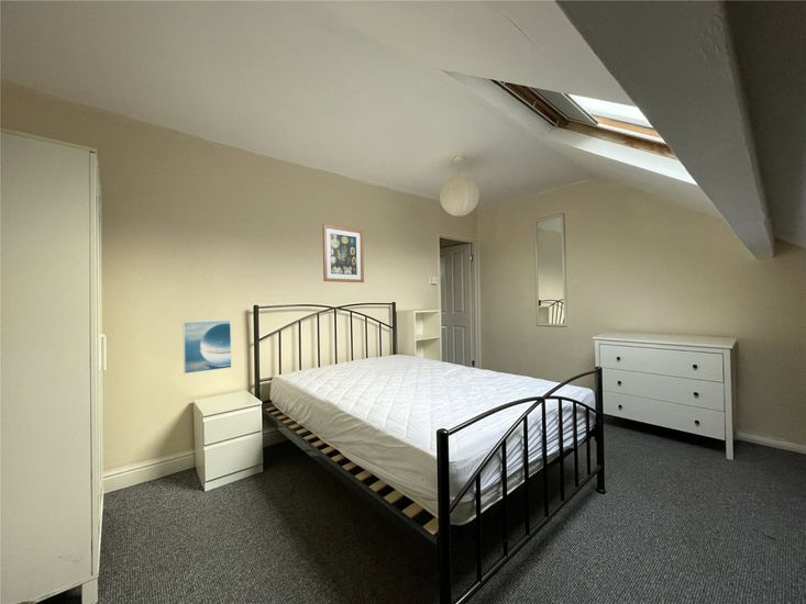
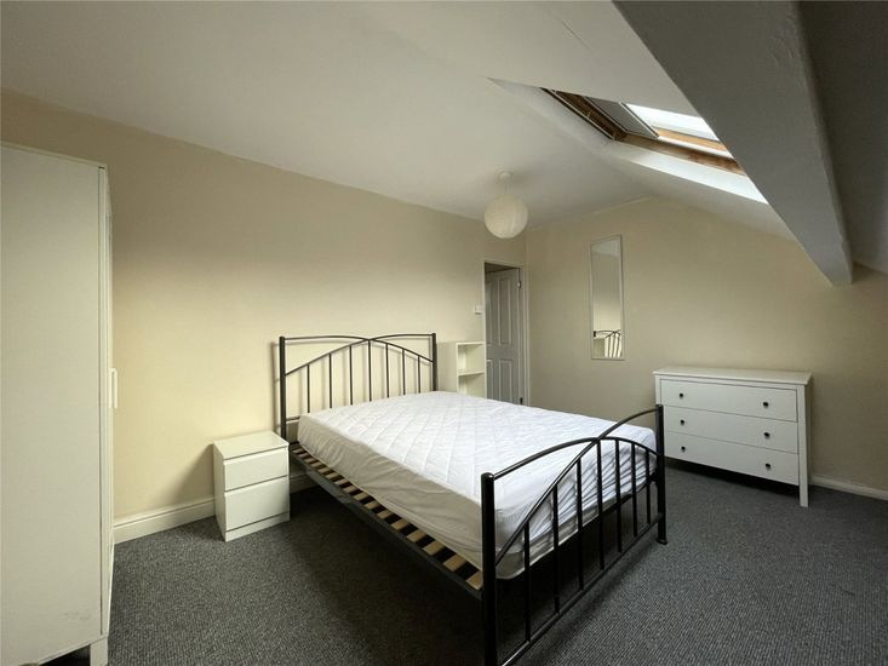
- wall art [322,223,365,283]
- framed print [183,318,233,374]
